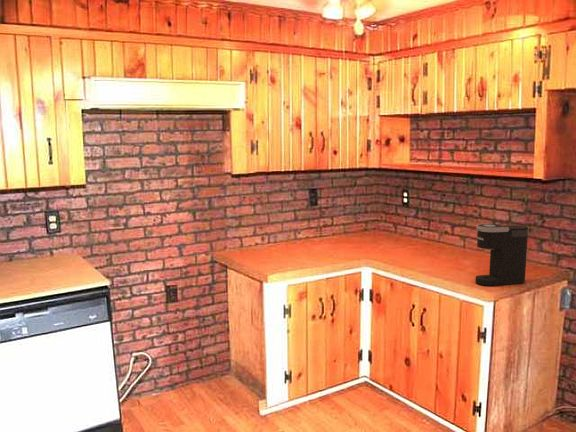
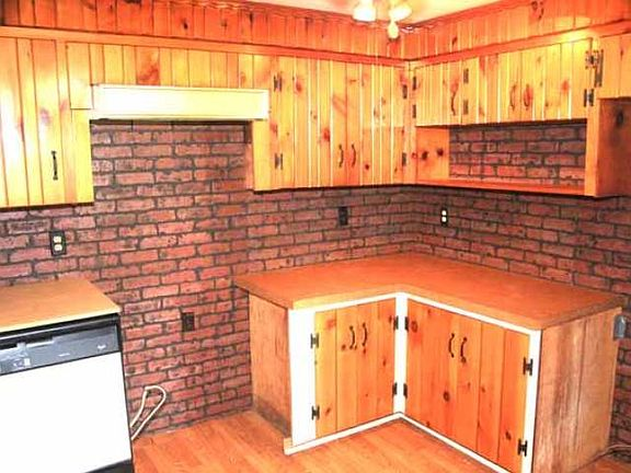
- coffee maker [474,223,529,287]
